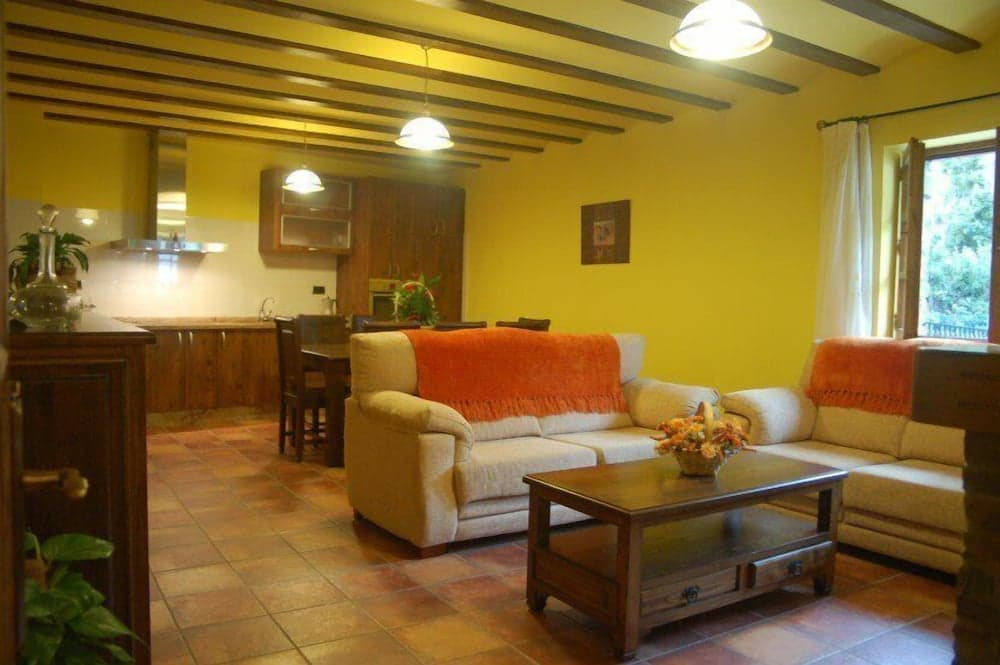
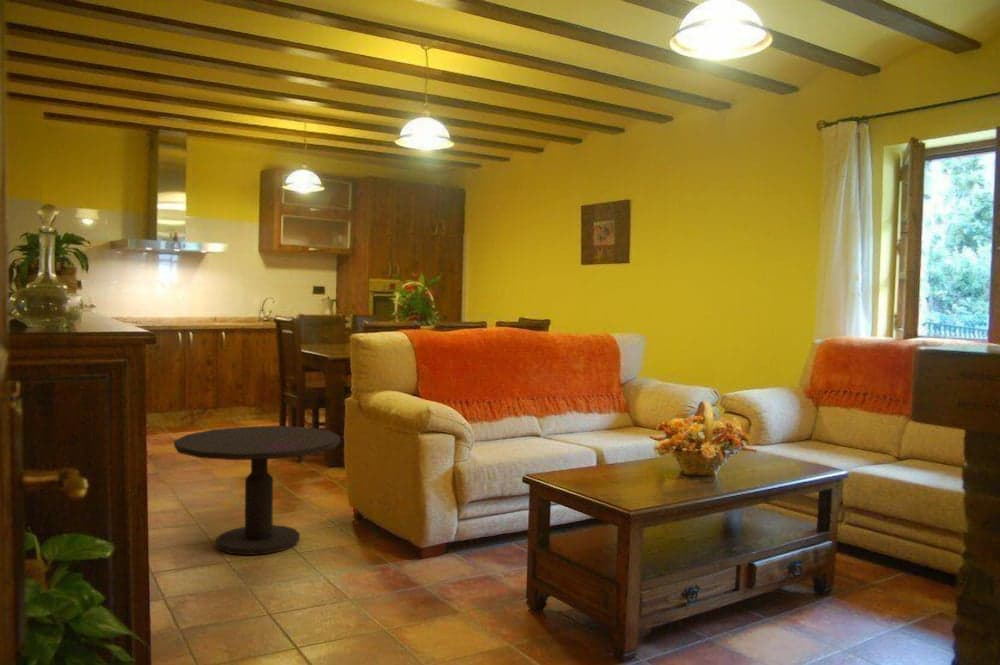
+ side table [173,425,341,556]
